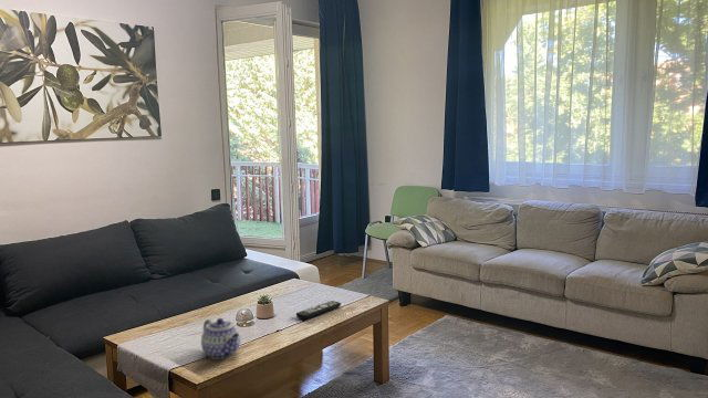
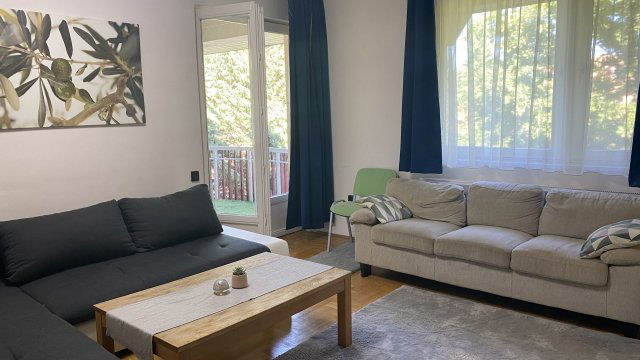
- teapot [200,317,242,360]
- remote control [295,300,342,321]
